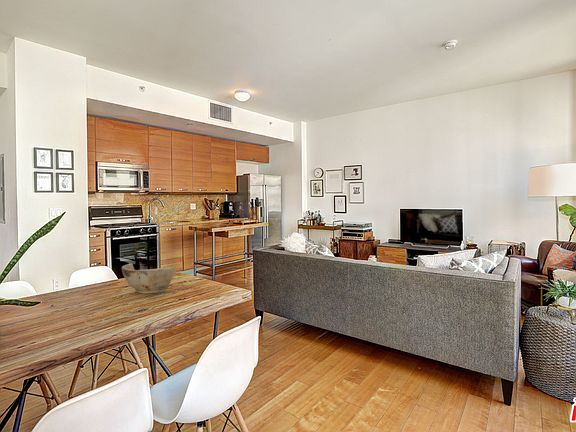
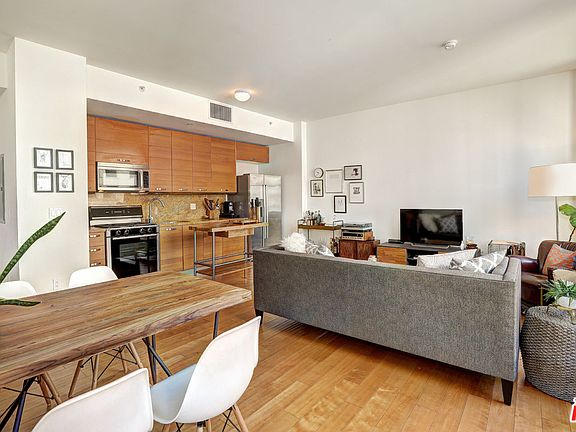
- bowl [121,262,178,295]
